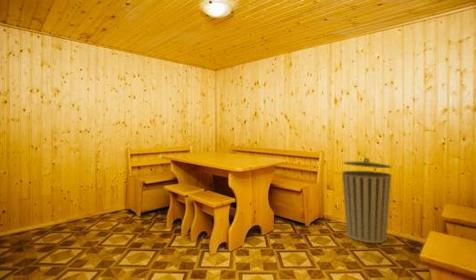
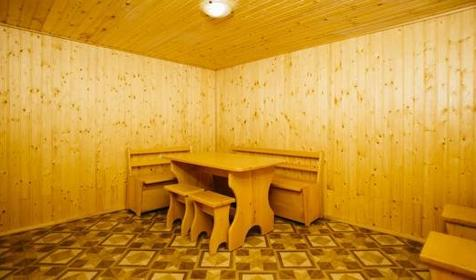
- trash can [341,157,393,244]
